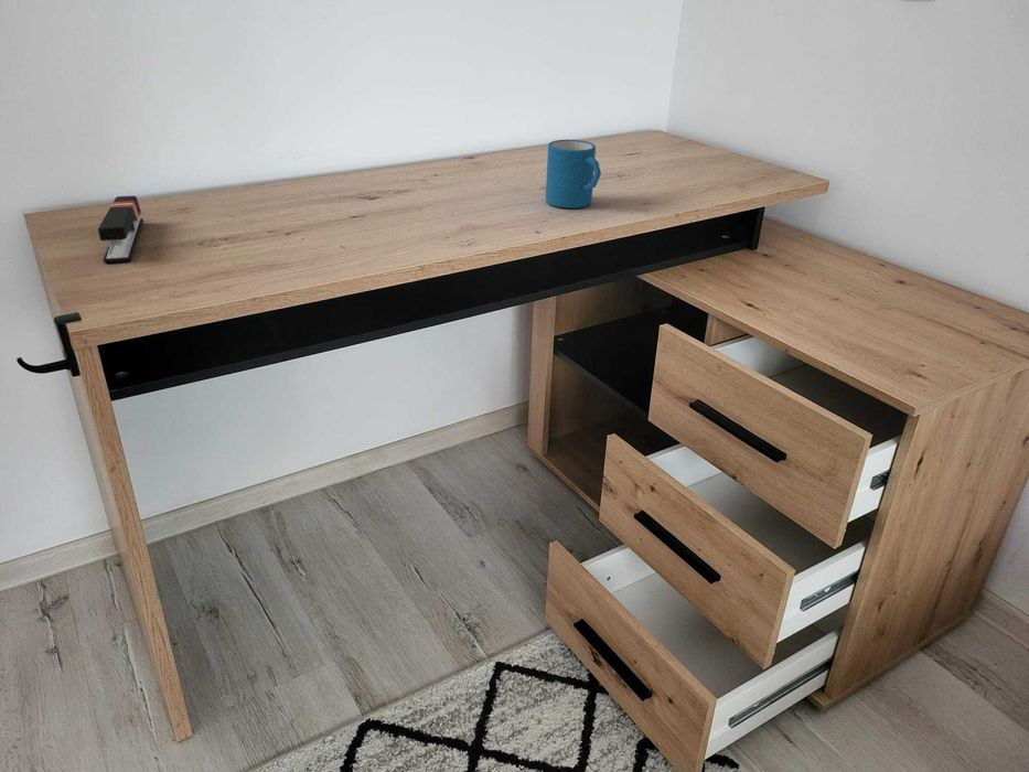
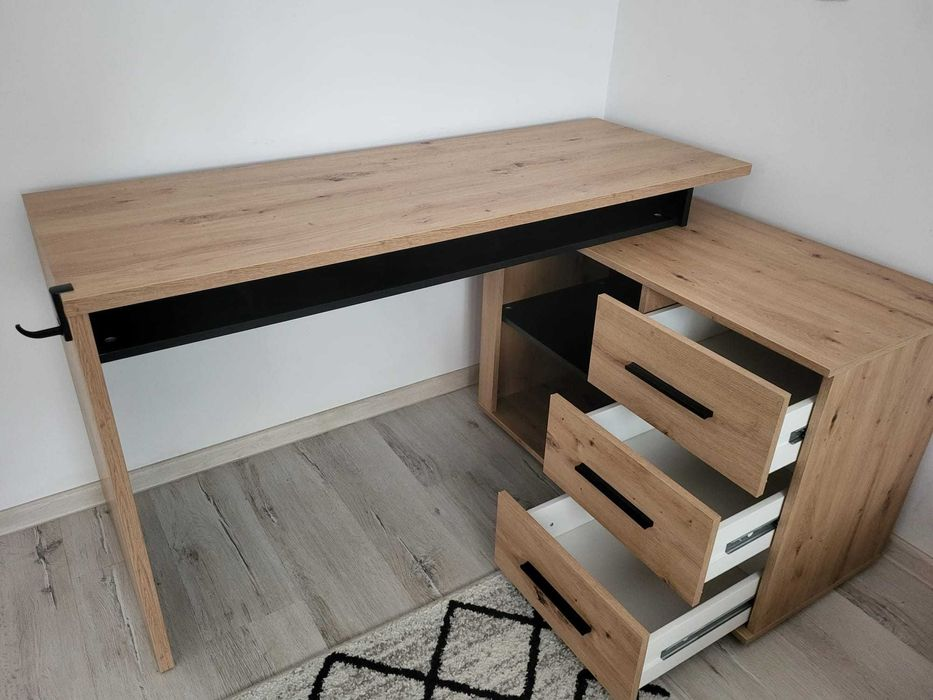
- mug [545,139,602,210]
- stapler [97,195,144,265]
